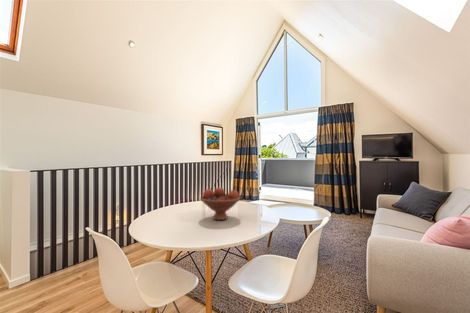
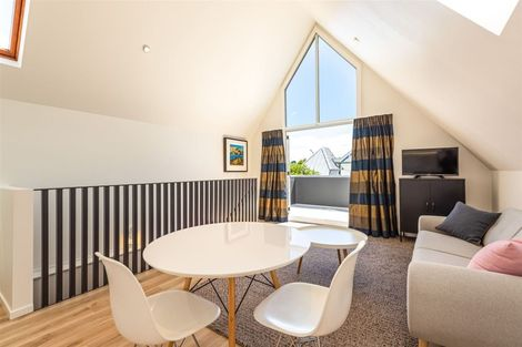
- fruit bowl [199,186,241,221]
